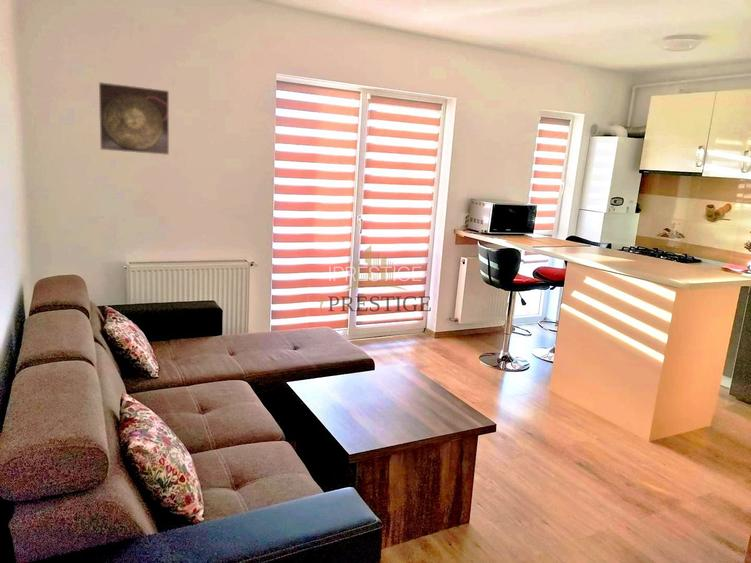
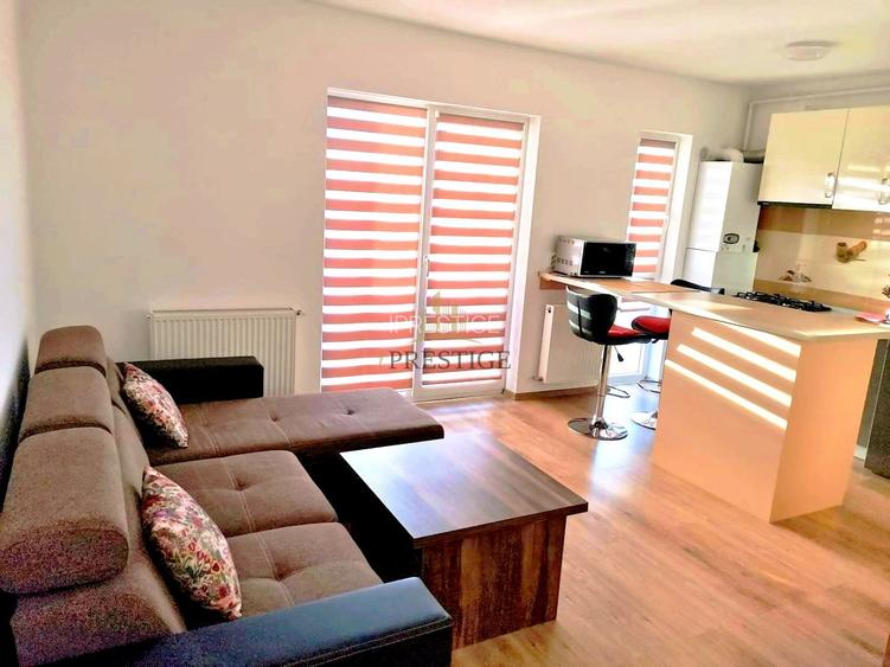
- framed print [98,81,170,156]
